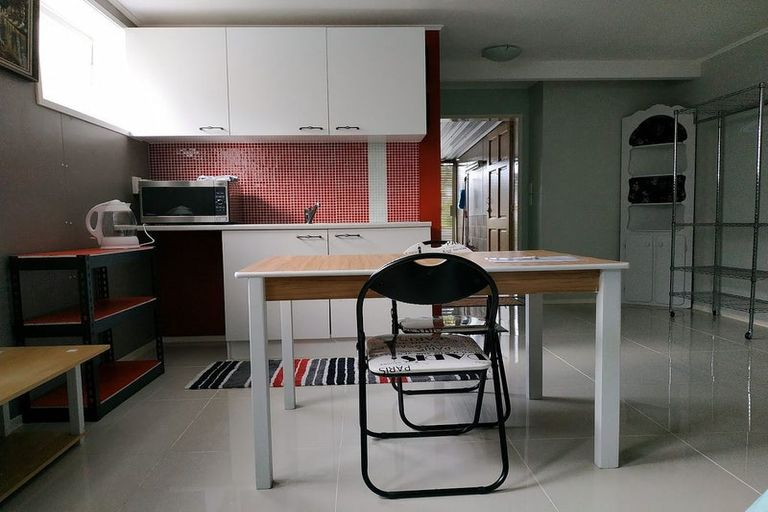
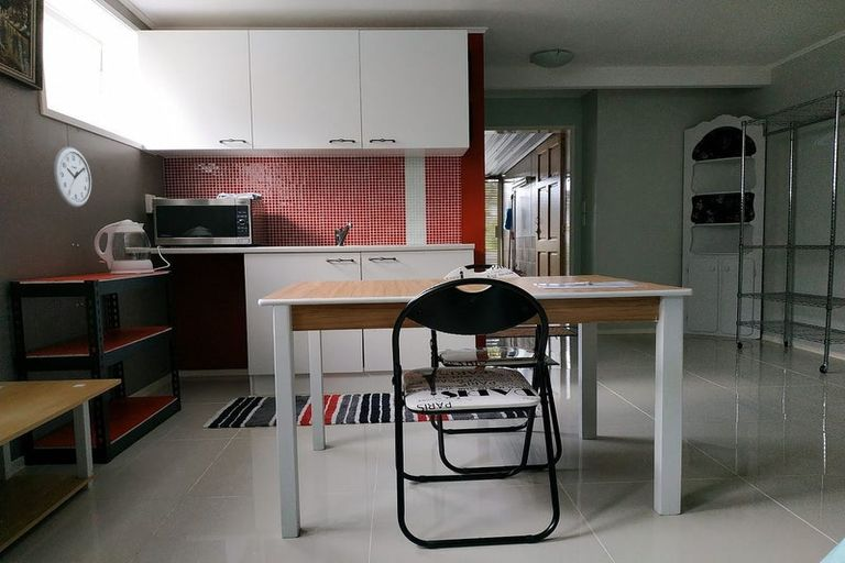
+ wall clock [52,145,92,208]
